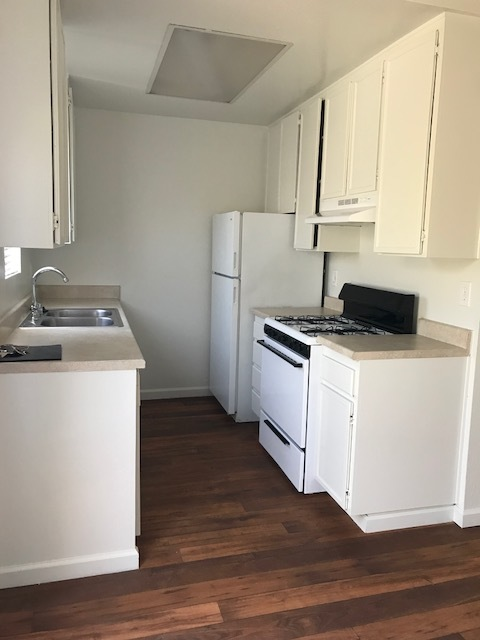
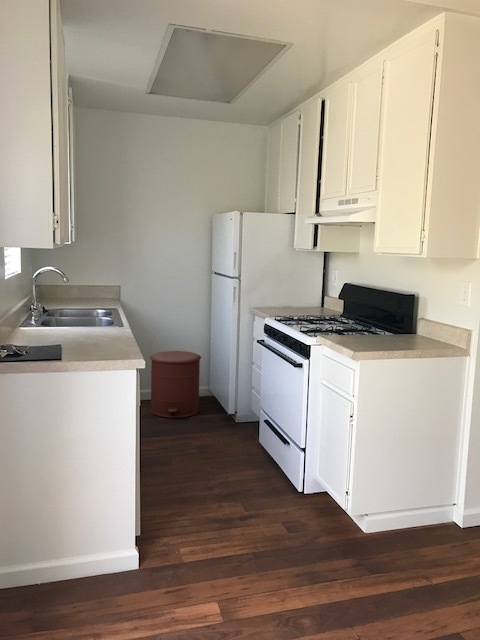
+ trash can [149,350,202,418]
